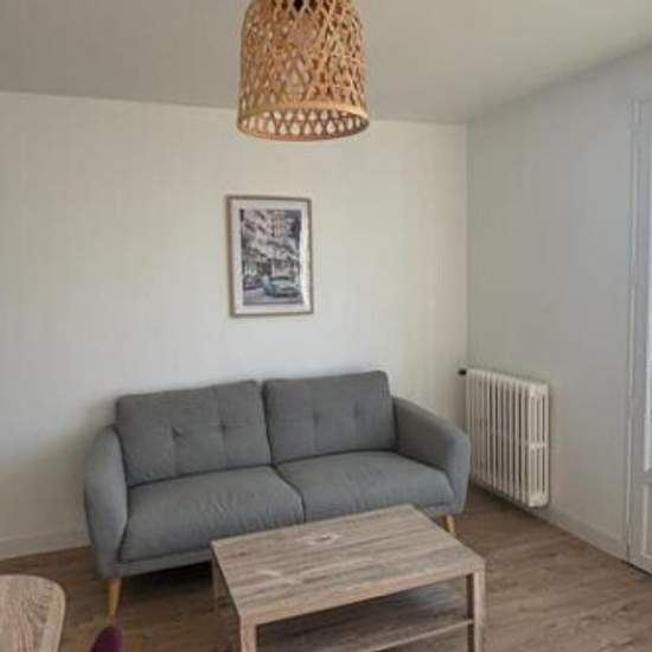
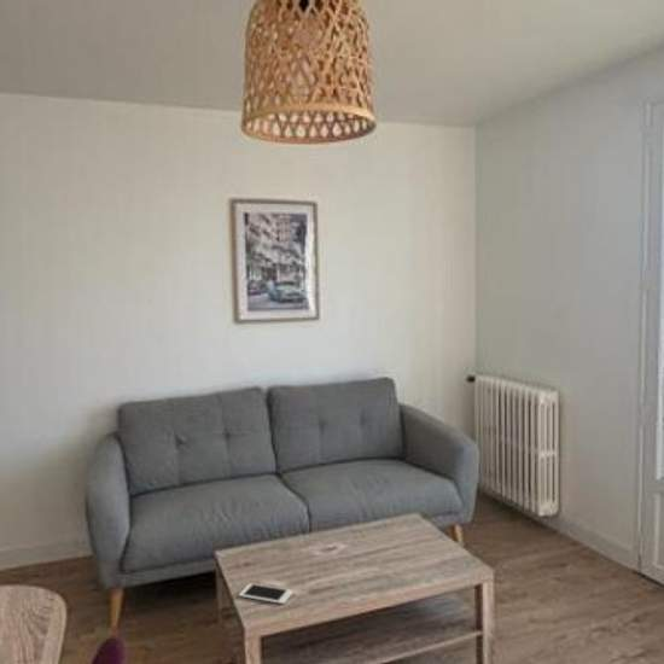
+ cell phone [238,582,295,605]
